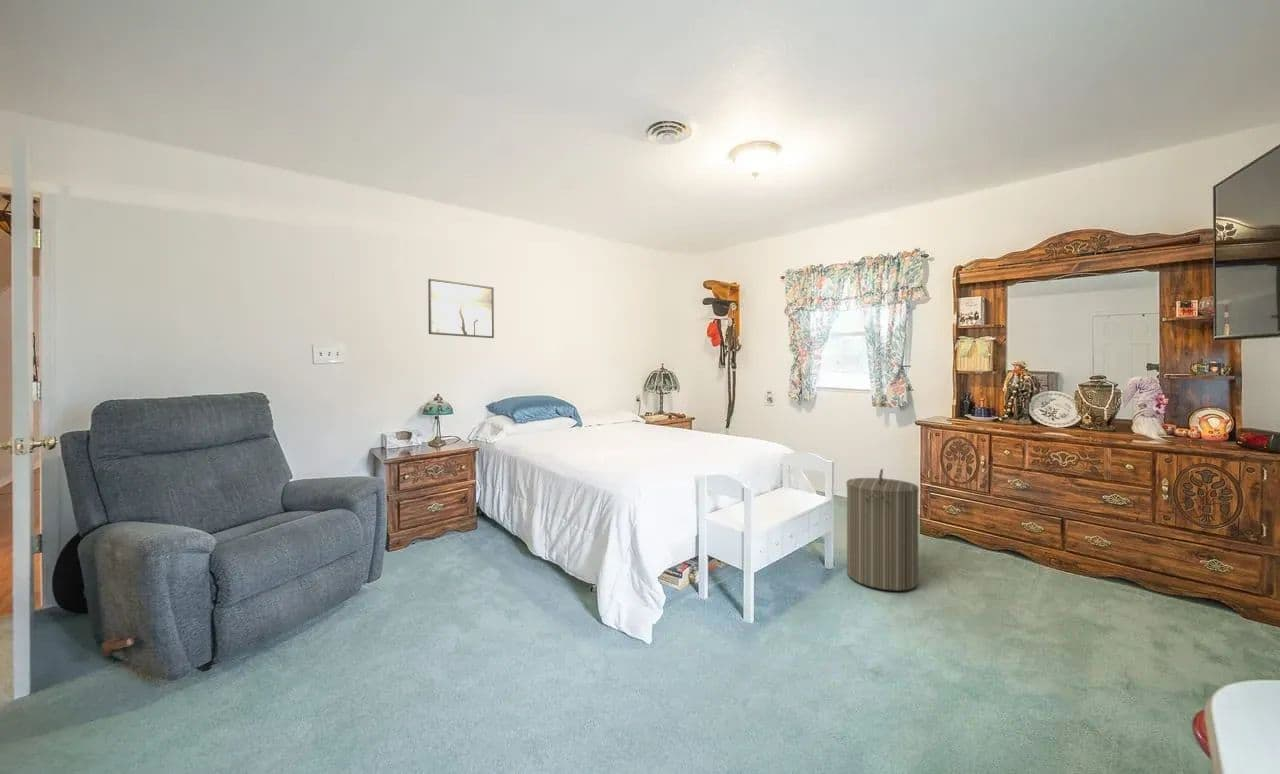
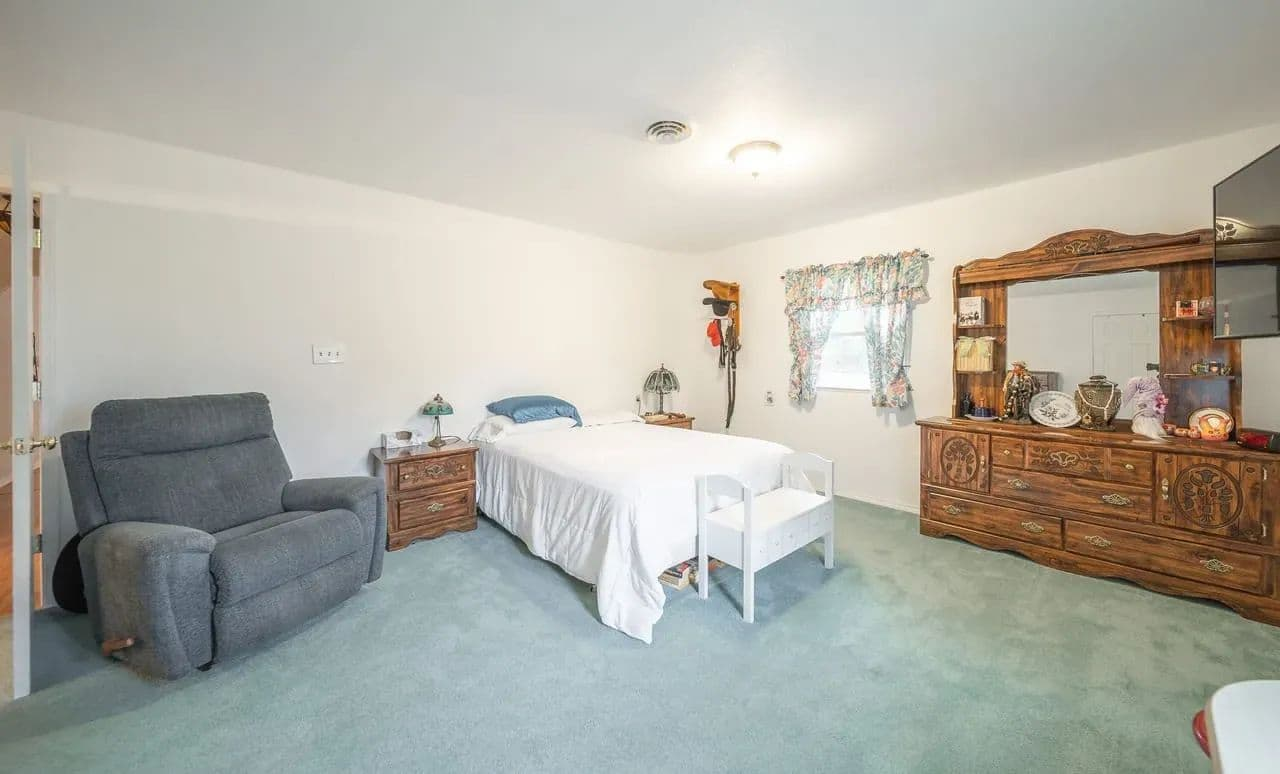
- laundry hamper [845,468,920,592]
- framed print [427,278,495,339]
